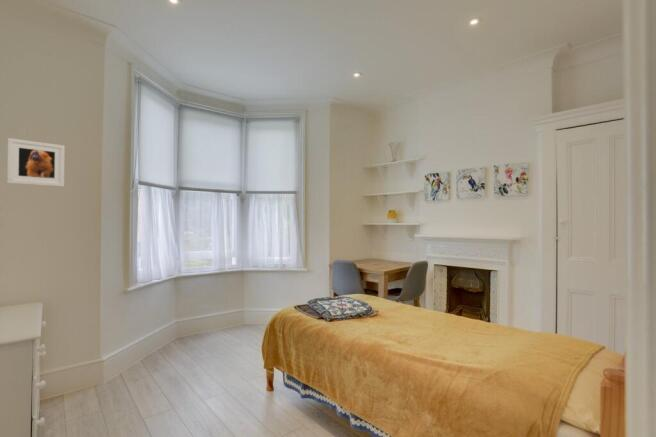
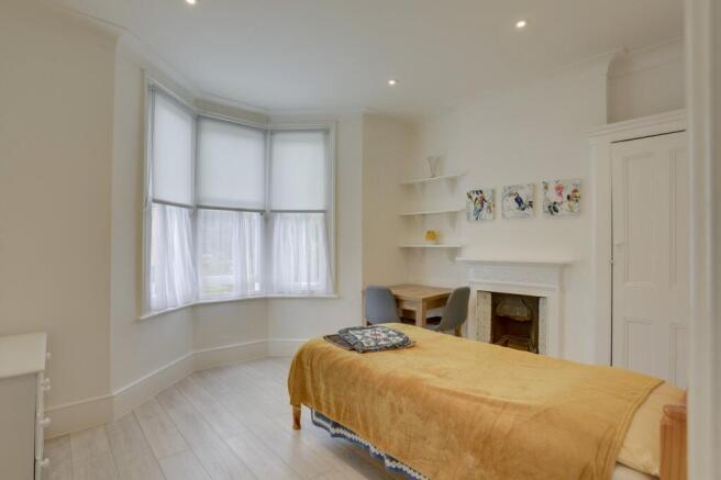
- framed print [6,137,66,188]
